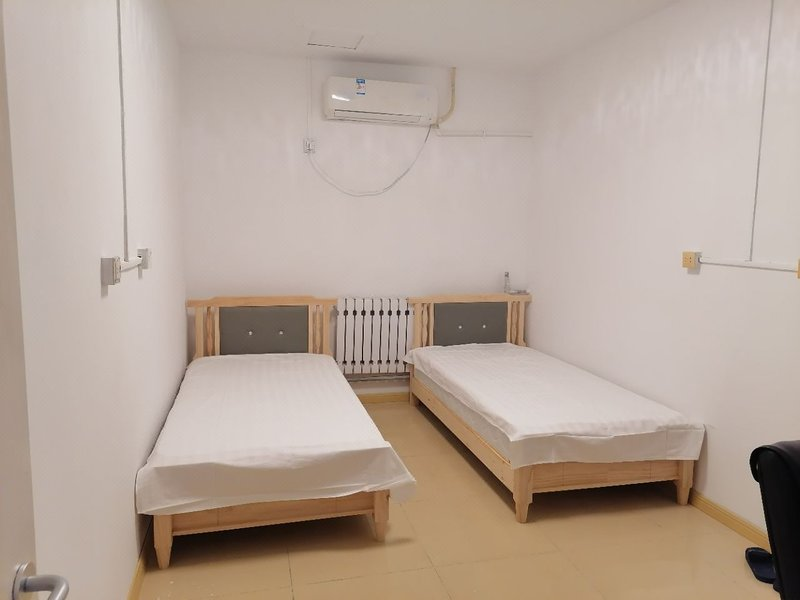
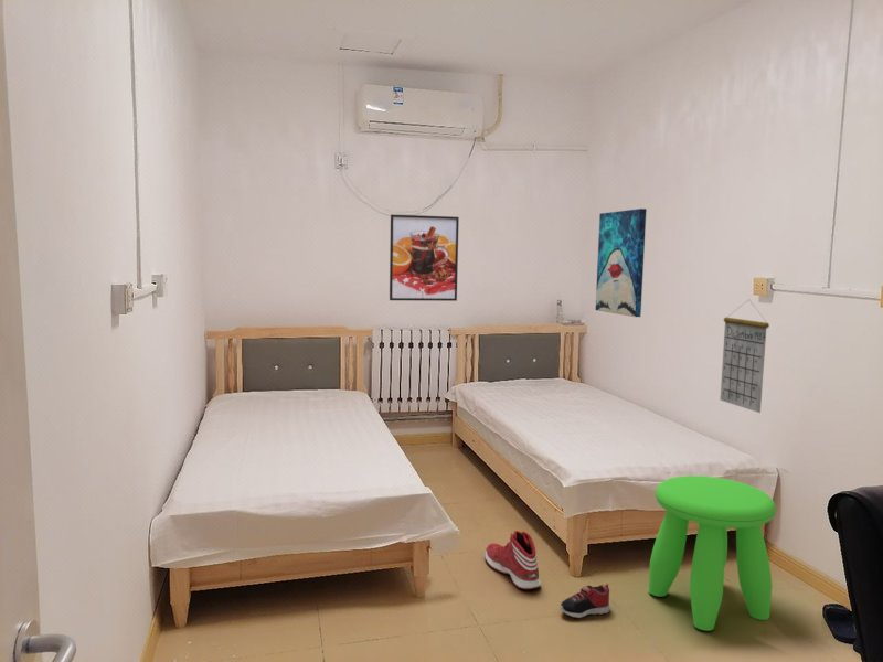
+ shoe [560,583,611,619]
+ calendar [719,298,770,414]
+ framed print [389,213,460,302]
+ stool [648,474,777,632]
+ wall art [595,207,648,318]
+ sneaker [485,530,542,590]
